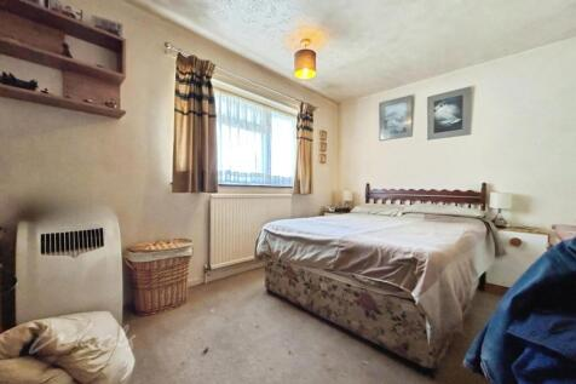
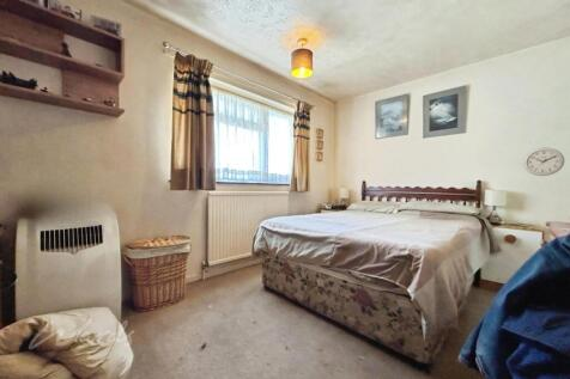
+ wall clock [522,147,565,177]
